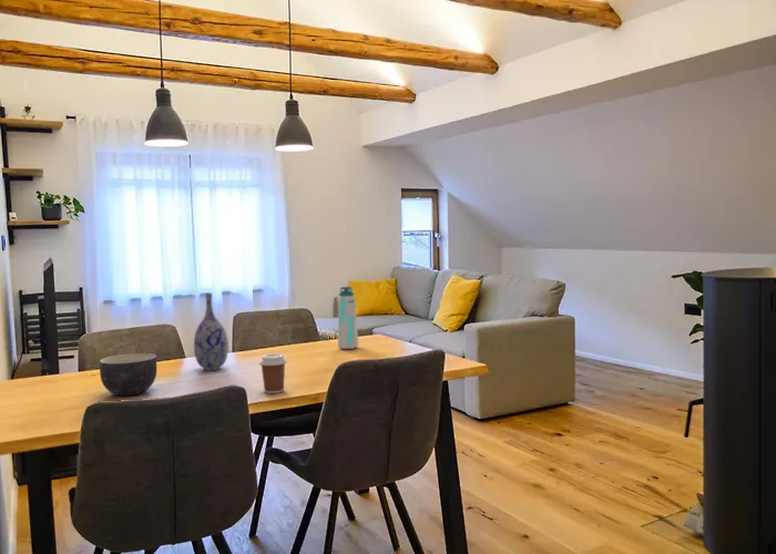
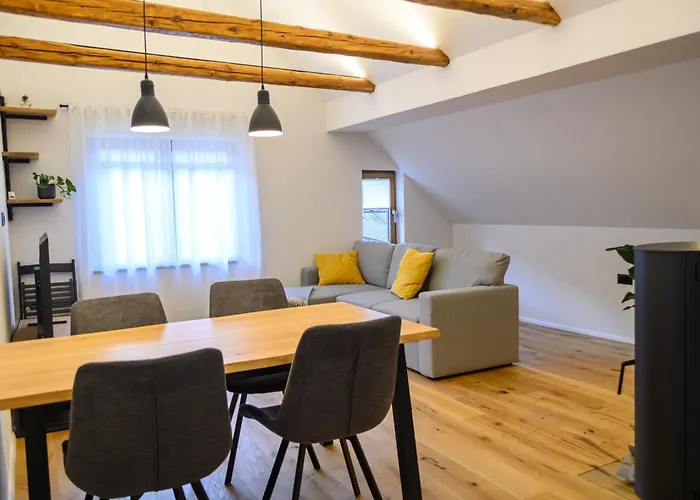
- bowl [99,352,157,397]
- water bottle [337,286,359,350]
- coffee cup [258,352,288,394]
- vase [193,291,229,371]
